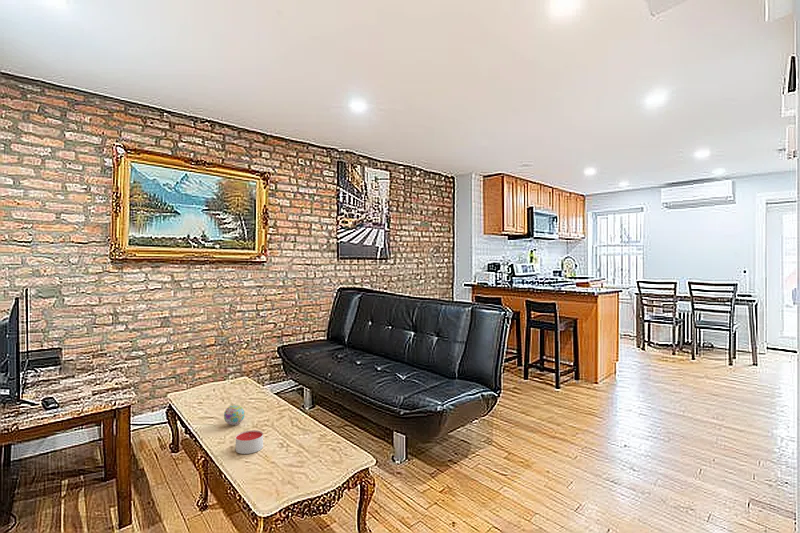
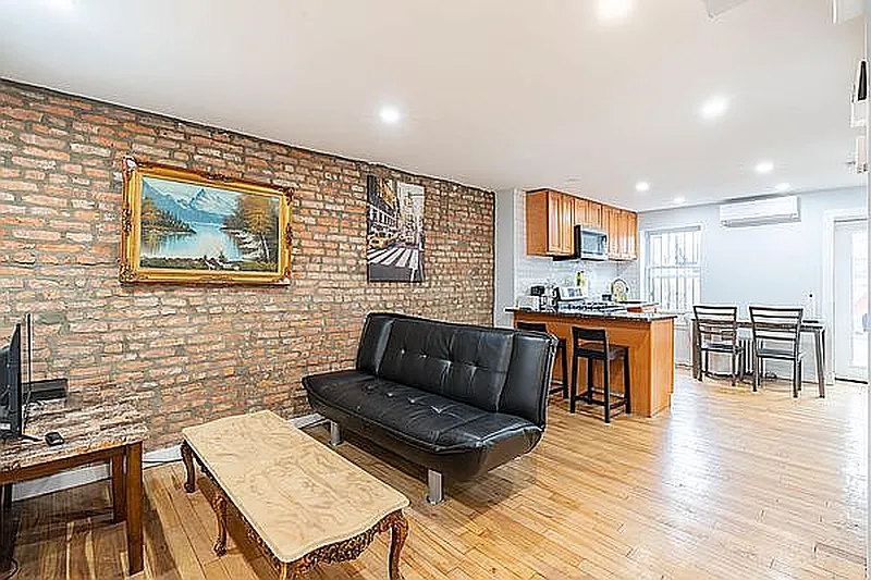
- candle [235,429,264,455]
- decorative ball [223,404,246,426]
